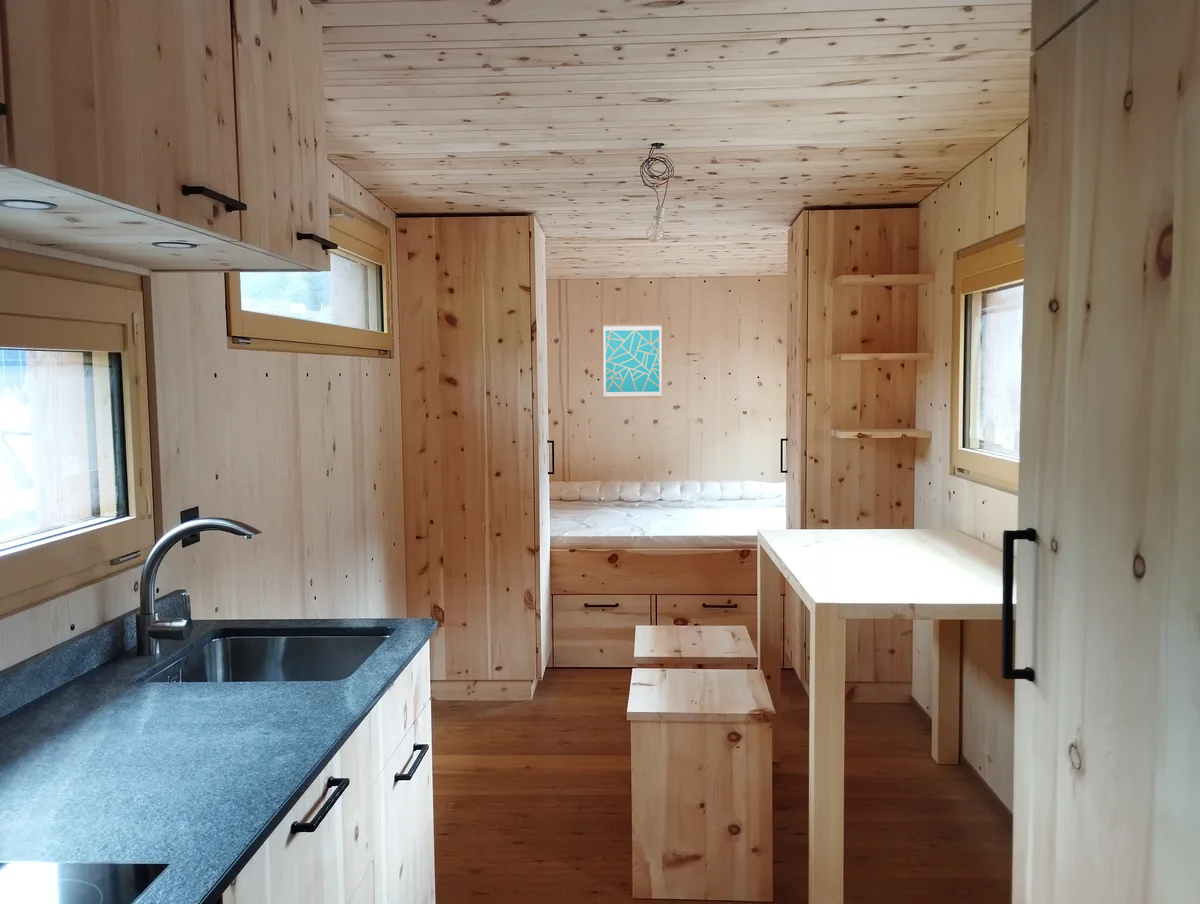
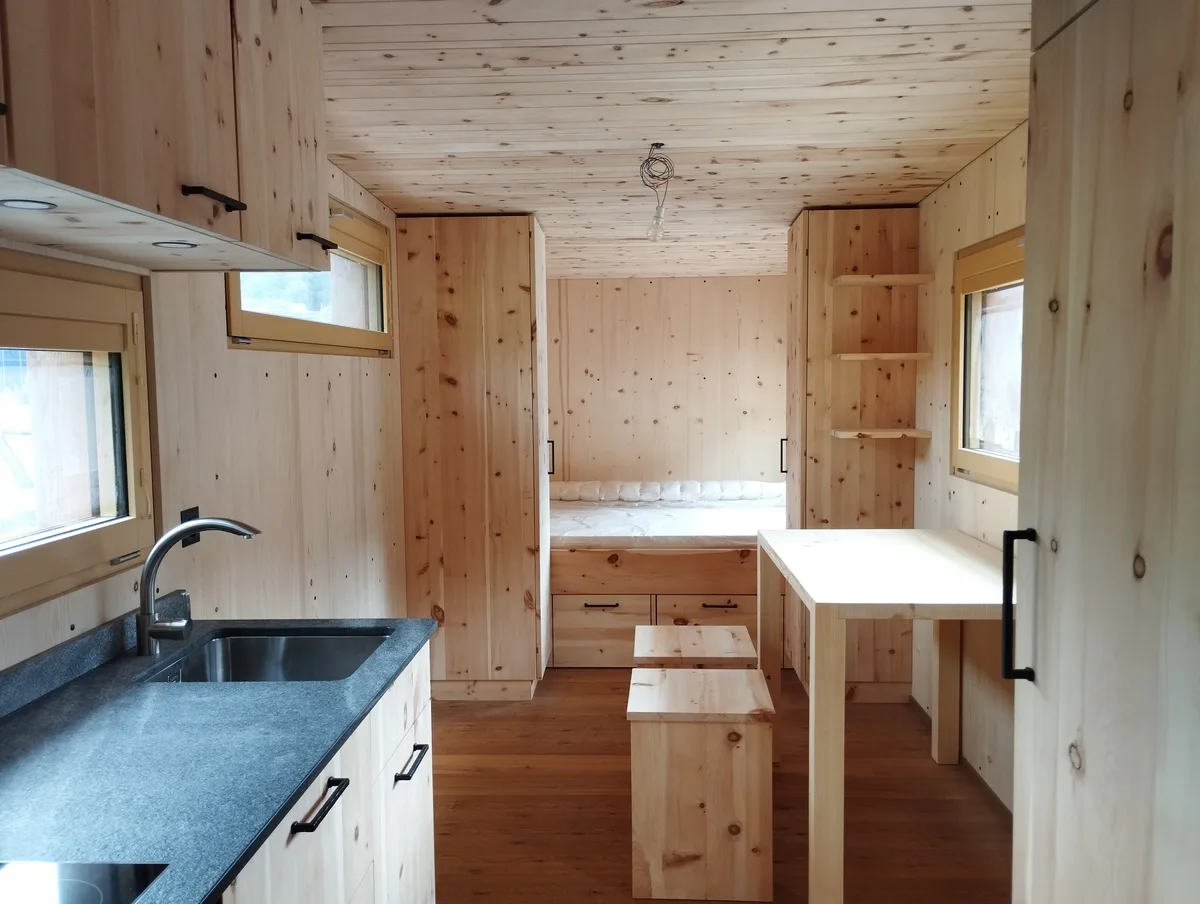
- wall art [602,323,663,399]
